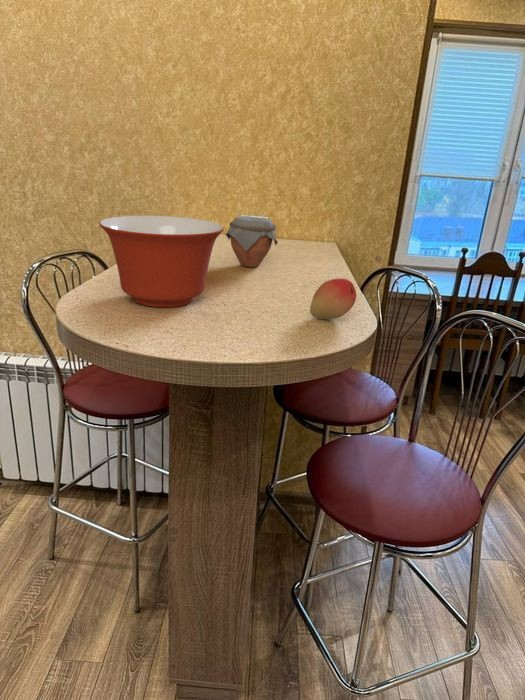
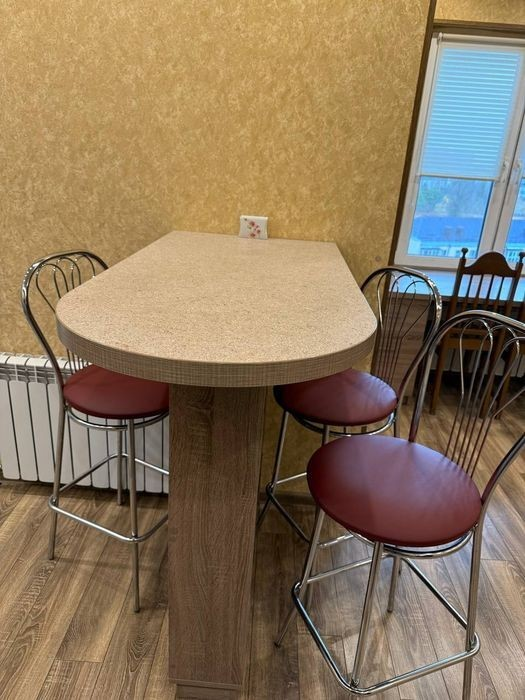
- mixing bowl [98,215,225,308]
- jar [224,215,279,268]
- fruit [309,277,357,320]
